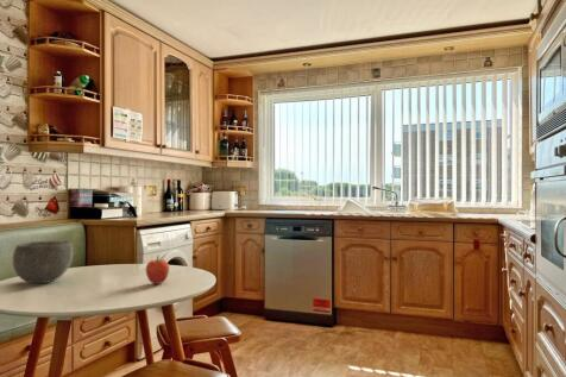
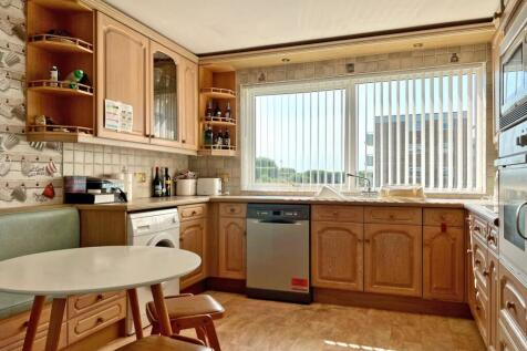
- apple [145,255,170,285]
- bowl [12,240,74,284]
